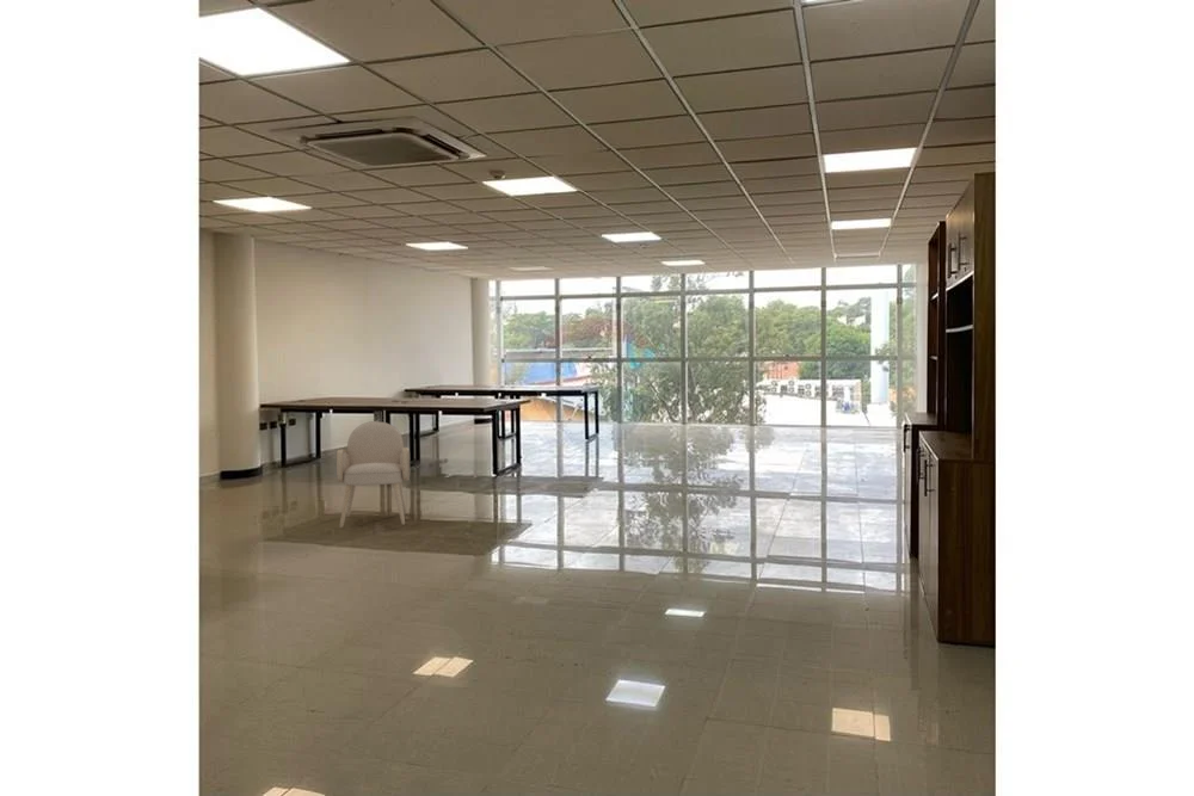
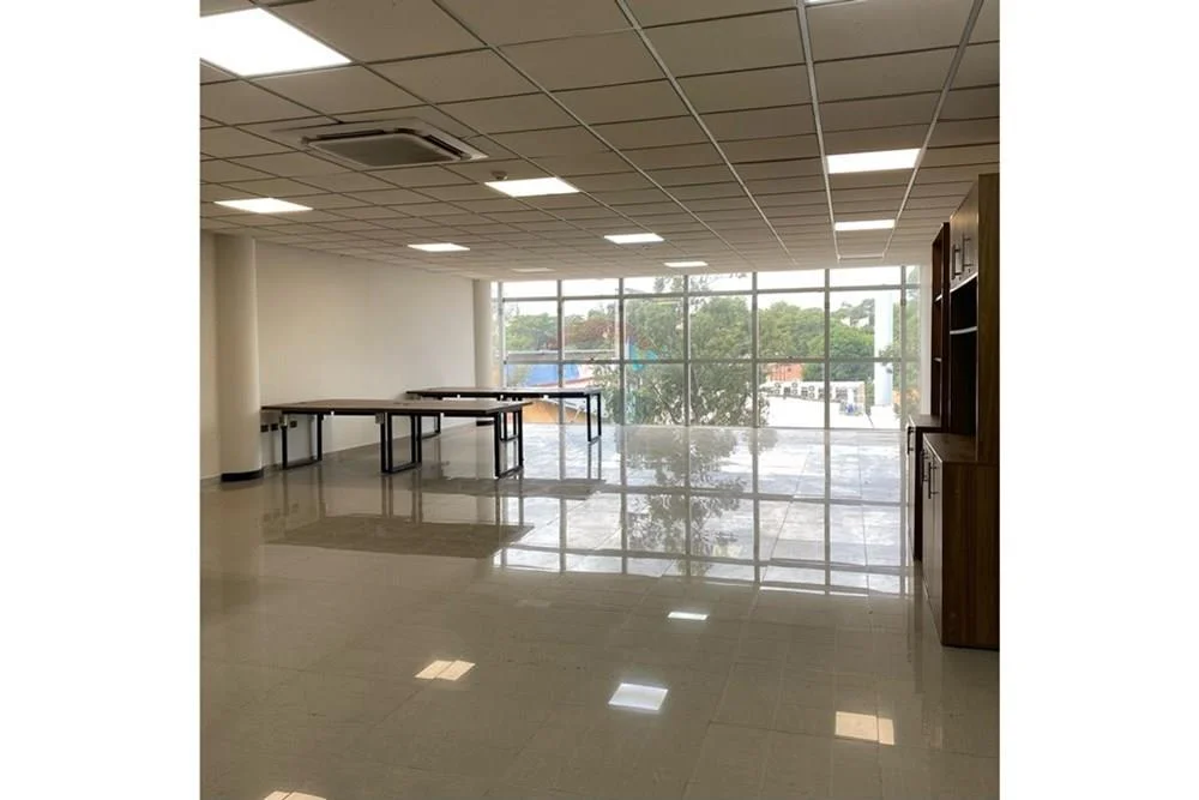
- armchair [336,420,411,529]
